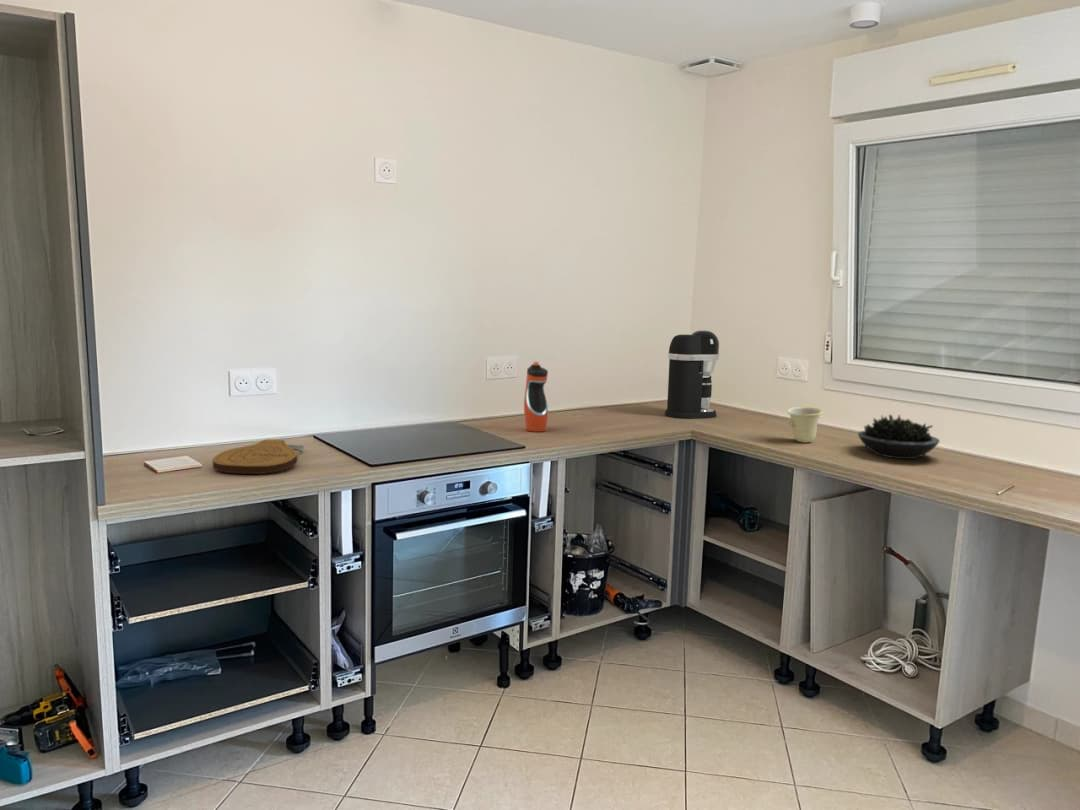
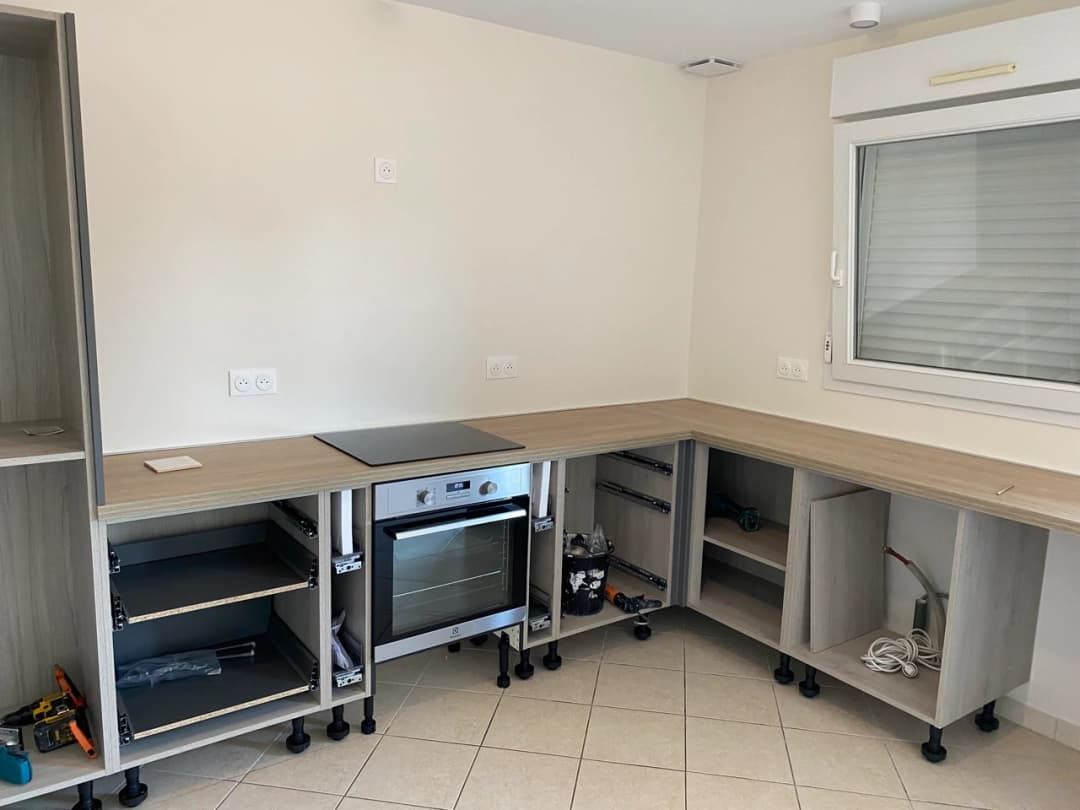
- key chain [212,439,305,475]
- water bottle [523,361,549,433]
- coffee maker [664,329,720,420]
- cup [786,406,824,444]
- succulent plant [857,414,941,460]
